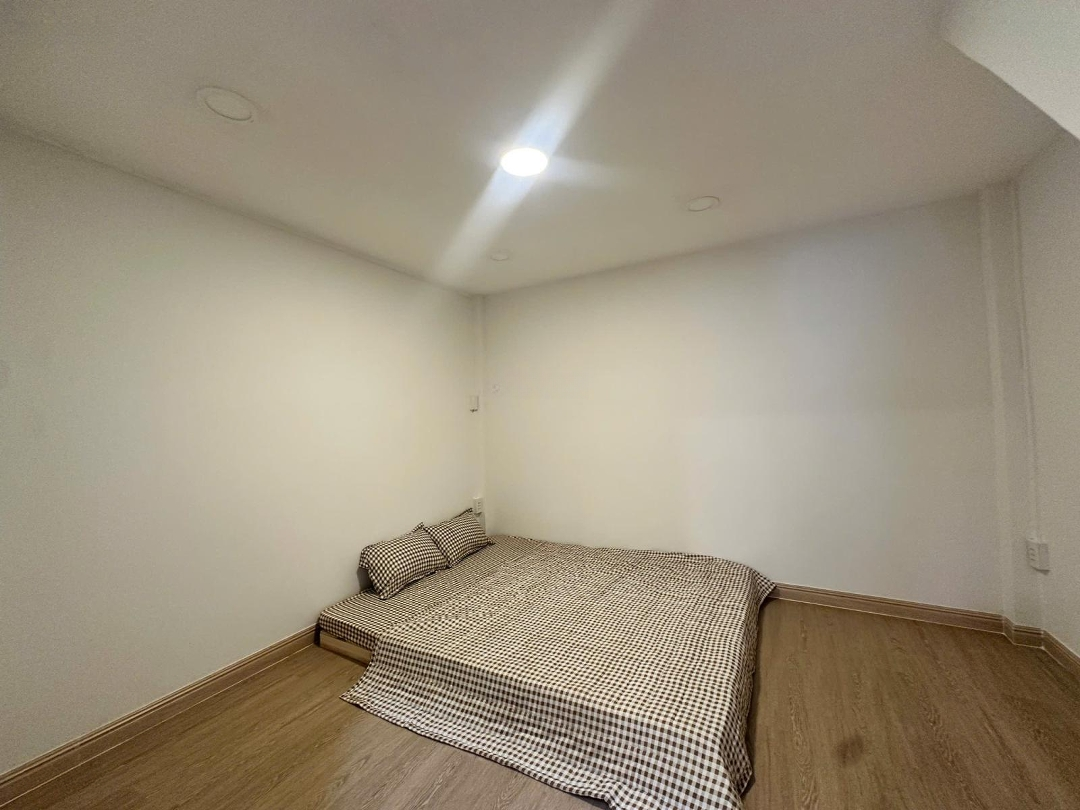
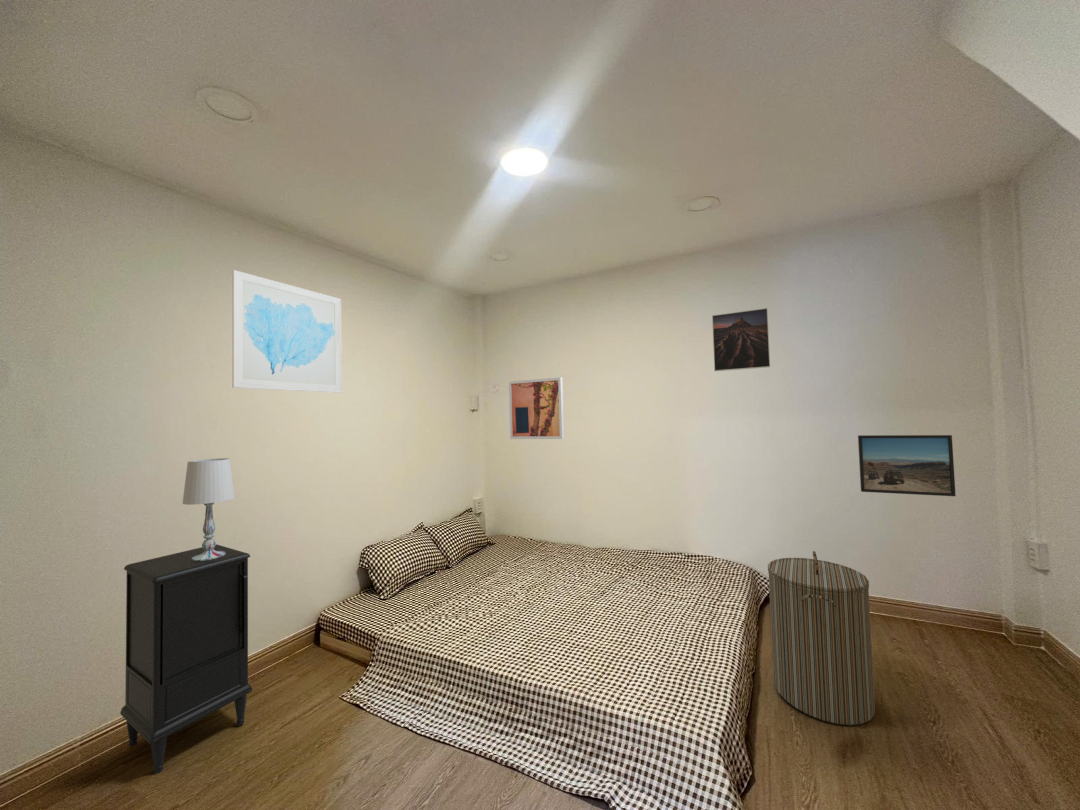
+ wall art [231,269,343,394]
+ nightstand [119,543,253,775]
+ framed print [857,434,957,497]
+ wall art [508,376,565,440]
+ table lamp [182,457,235,561]
+ laundry hamper [767,550,876,726]
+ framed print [711,307,771,372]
